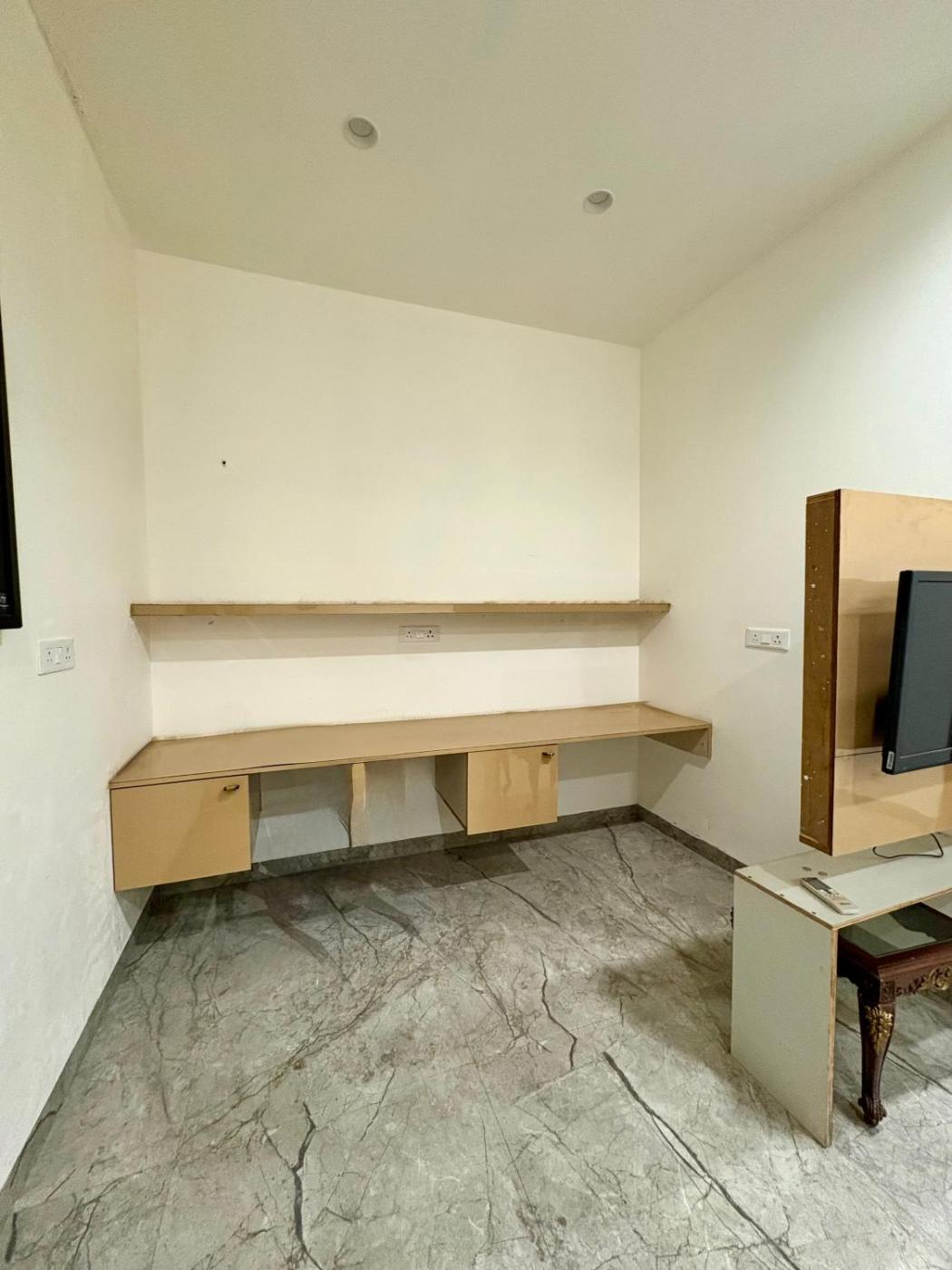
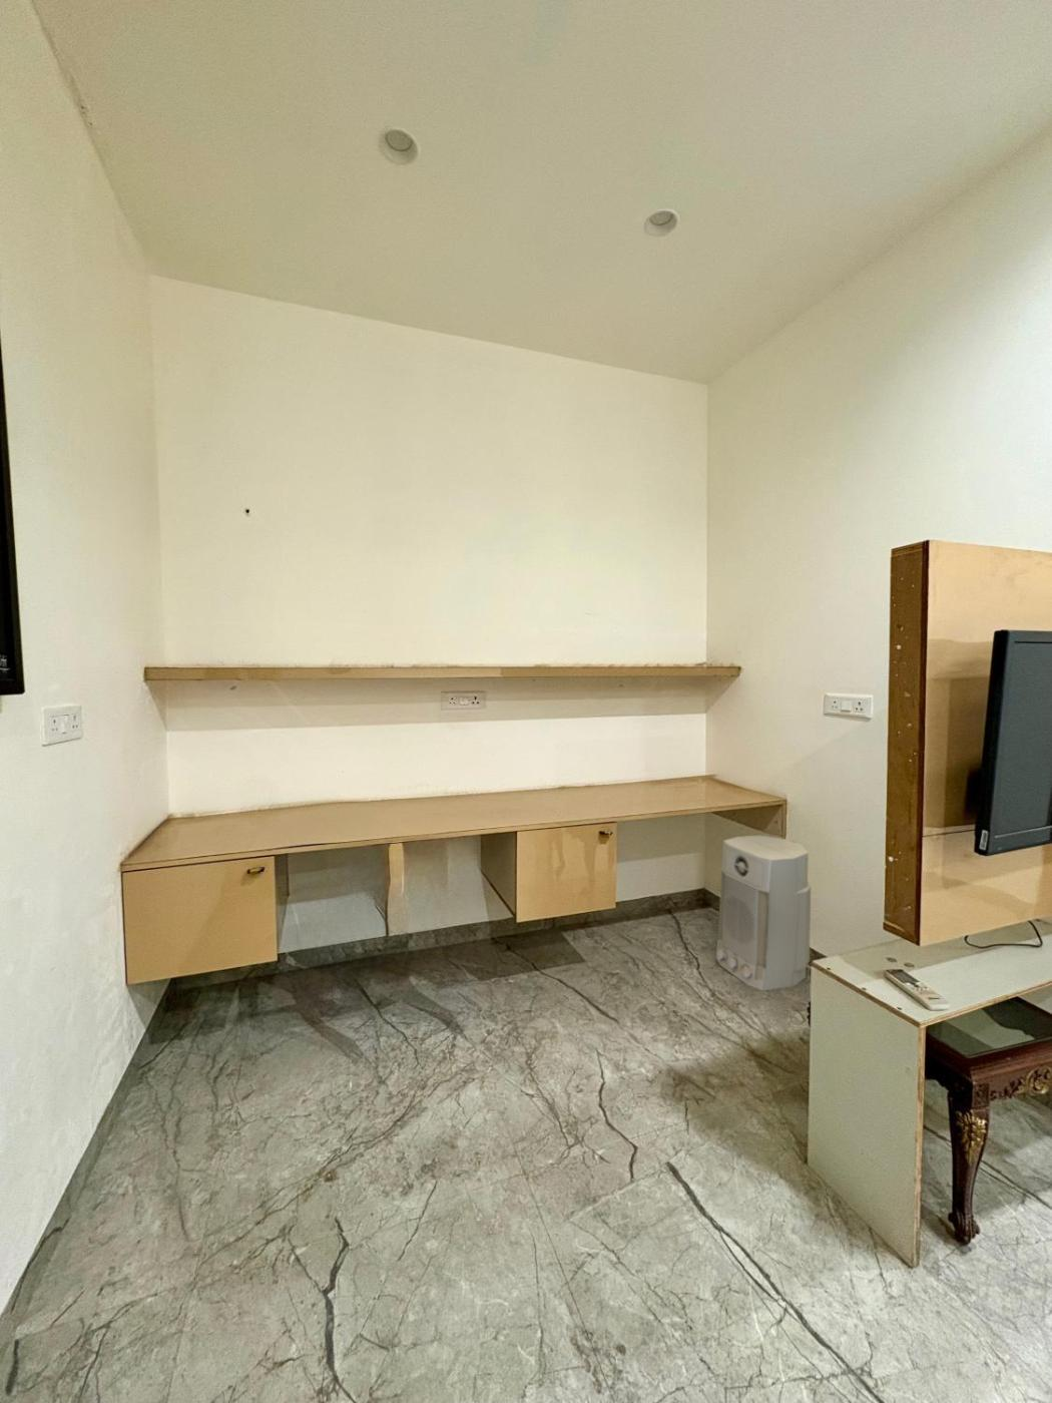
+ air purifier [715,835,811,992]
